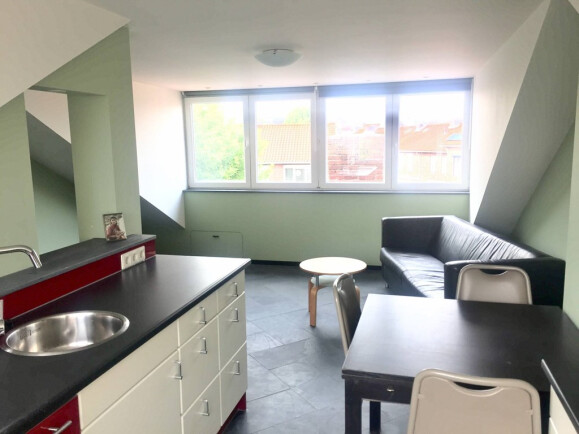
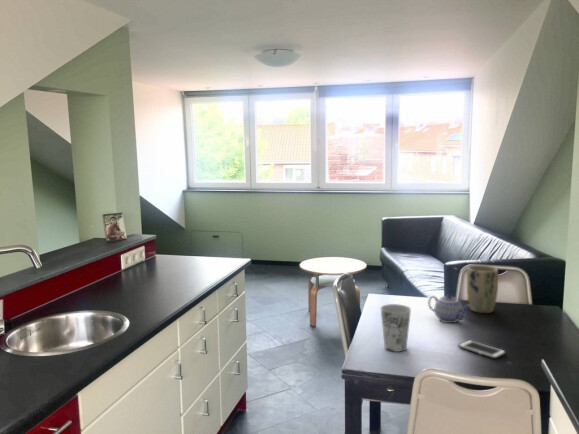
+ teapot [427,293,470,324]
+ cup [380,303,412,353]
+ plant pot [466,265,499,314]
+ cell phone [458,339,507,360]
